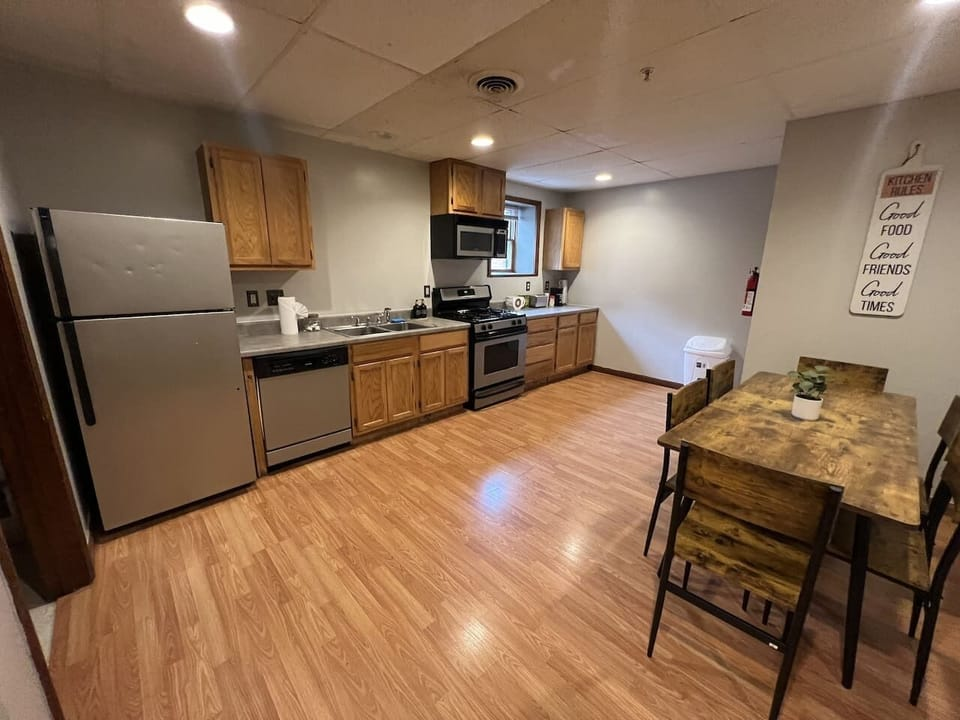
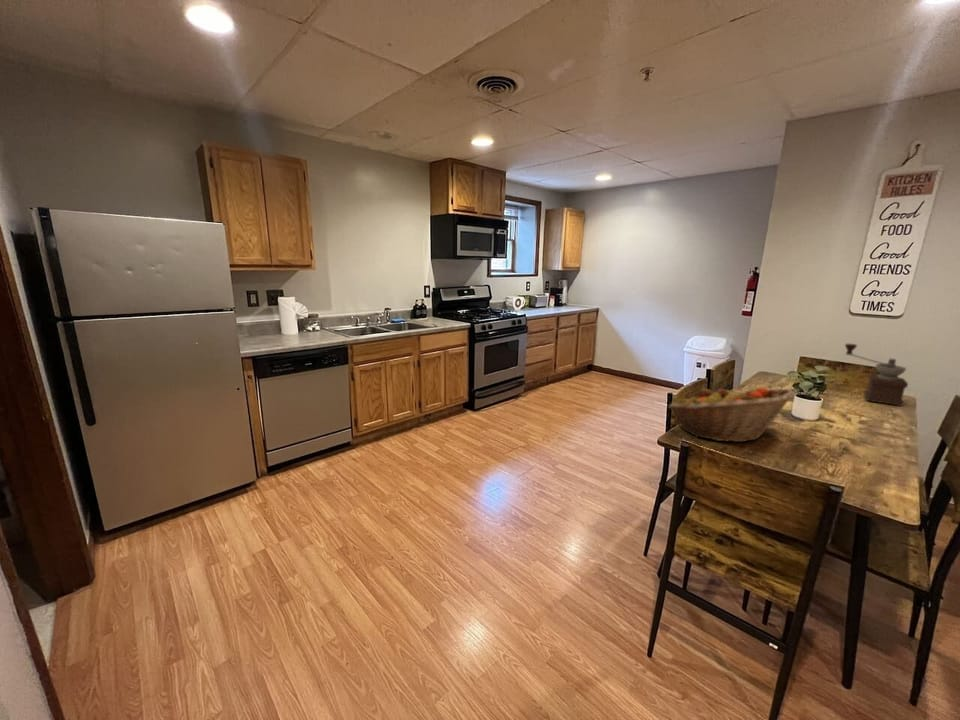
+ coffee grinder [844,343,909,407]
+ fruit basket [667,385,796,443]
